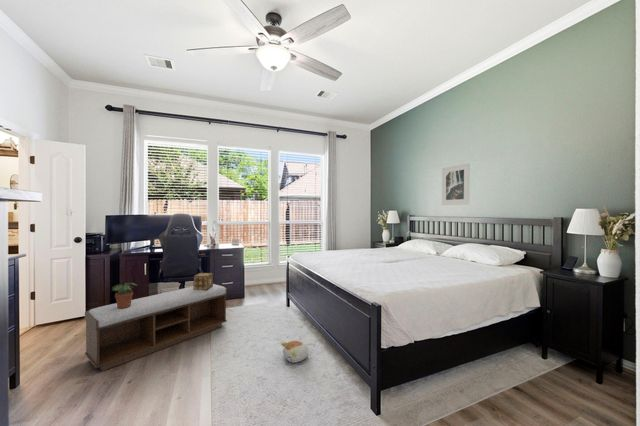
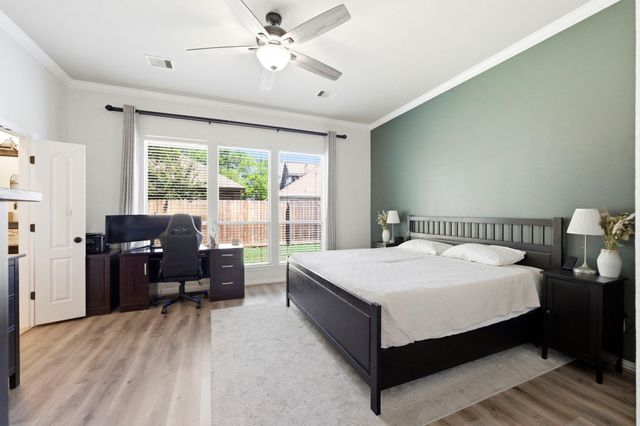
- decorative box [193,272,214,290]
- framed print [441,162,471,206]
- bench [84,283,228,372]
- potted plant [111,282,138,309]
- plush toy [280,340,310,364]
